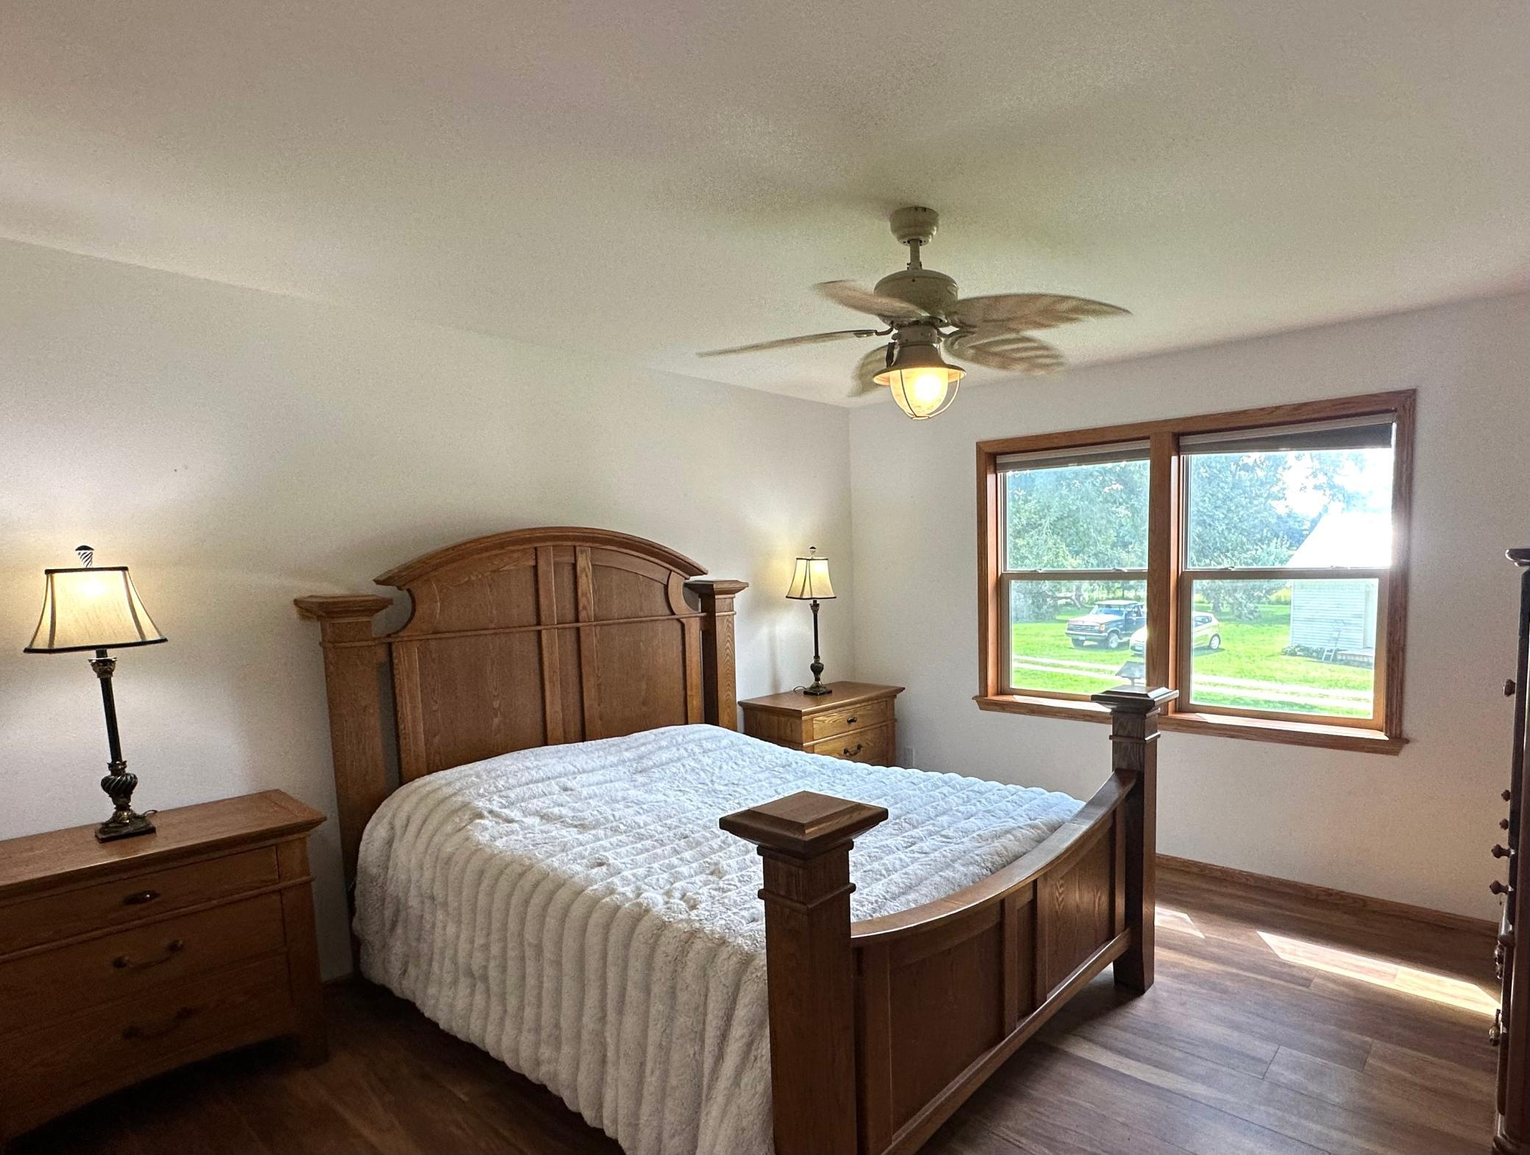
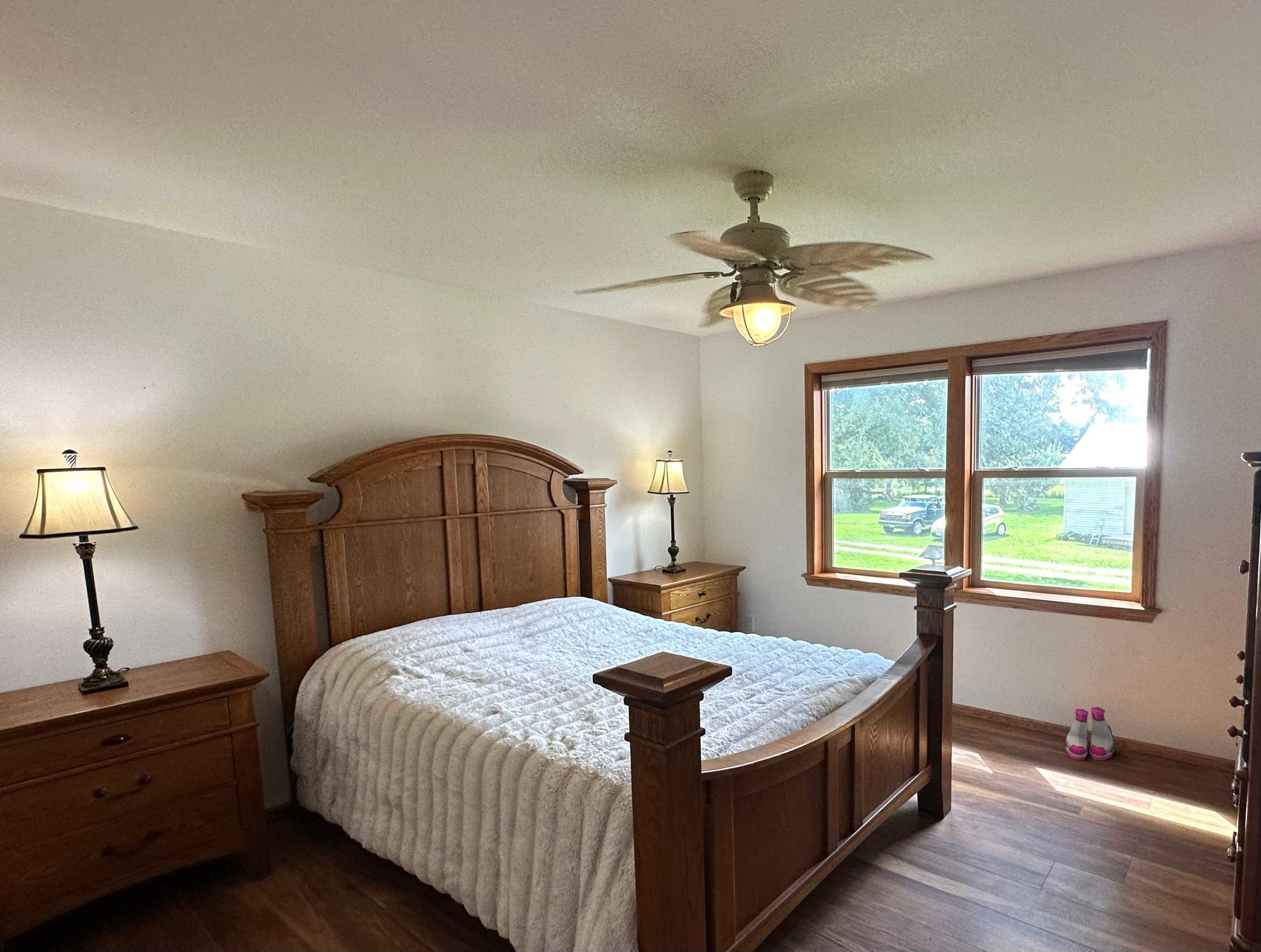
+ boots [1064,707,1115,761]
